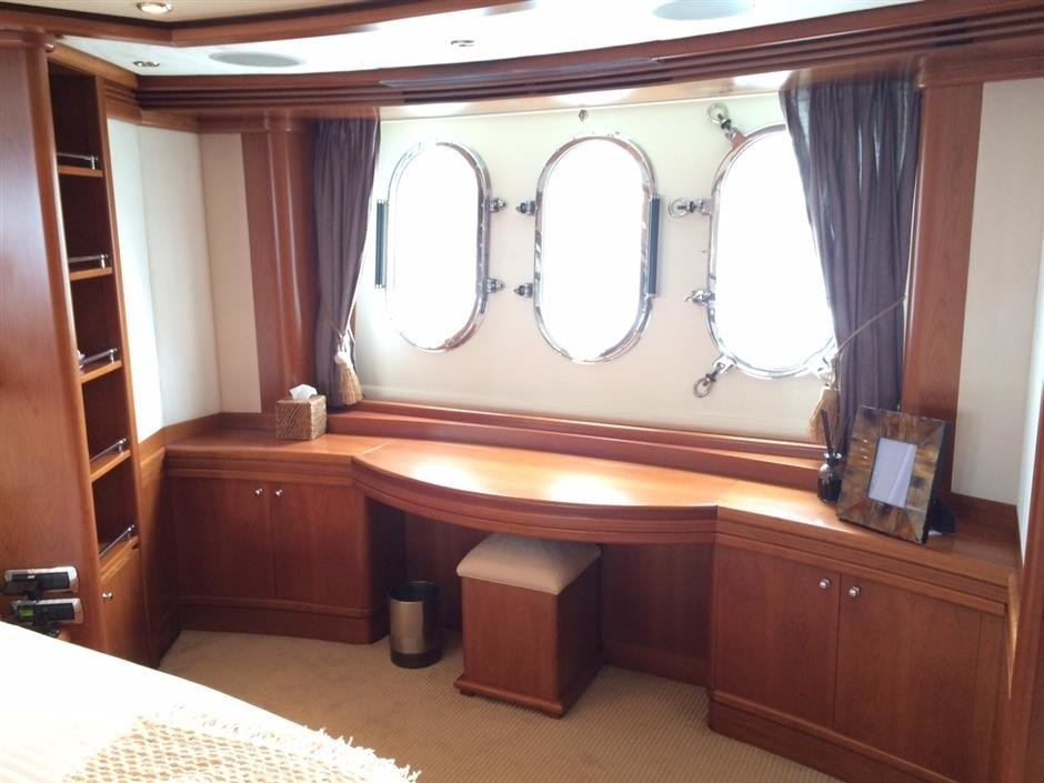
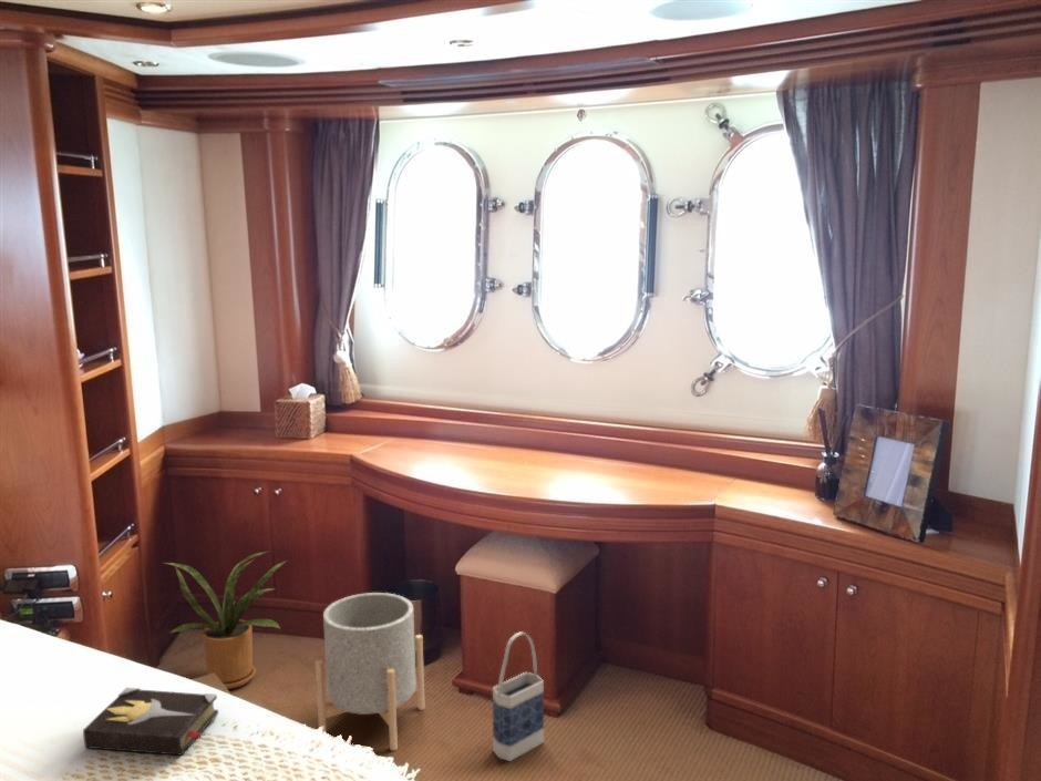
+ hardback book [82,687,219,757]
+ planter [315,592,426,752]
+ bag [492,630,545,762]
+ house plant [163,549,288,690]
